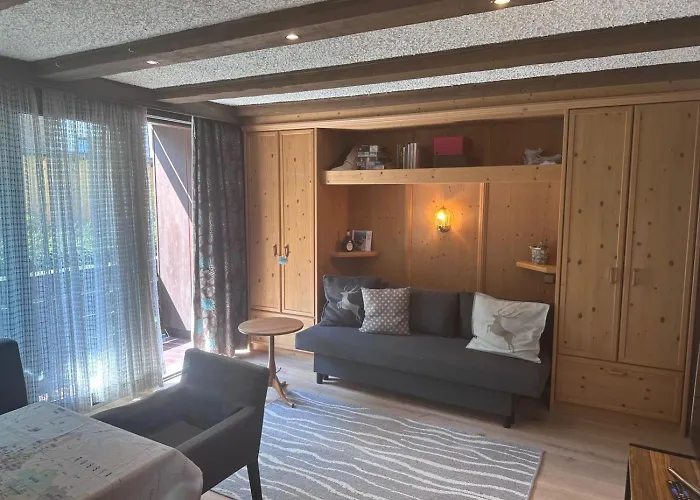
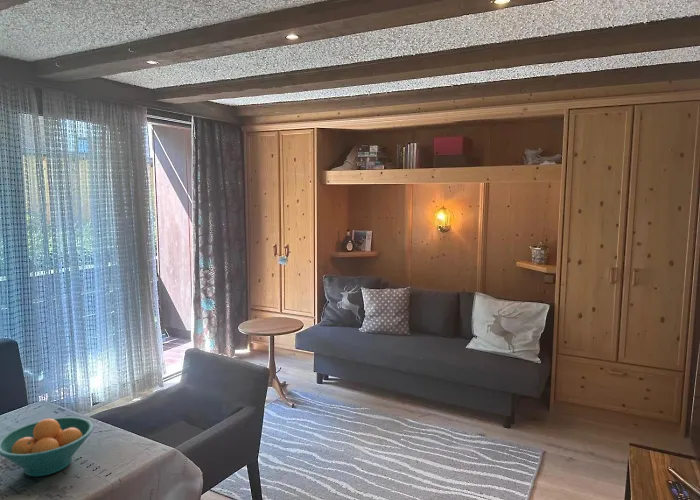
+ fruit bowl [0,416,95,477]
